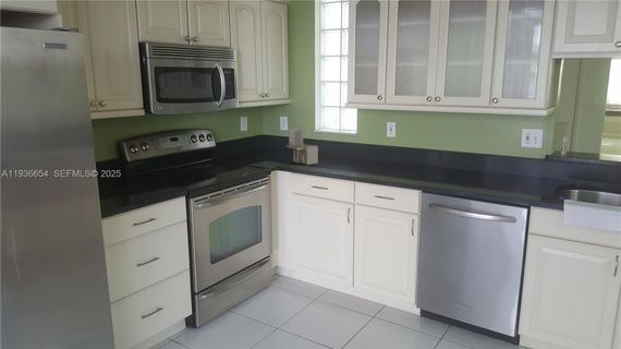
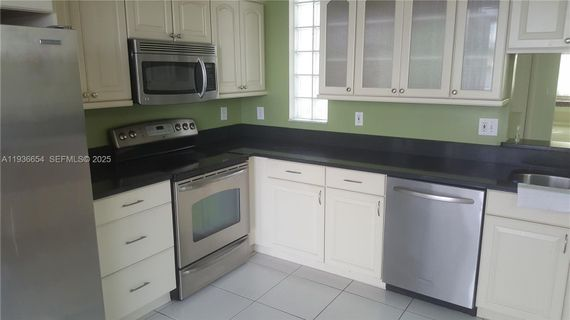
- utensil holder [285,128,319,166]
